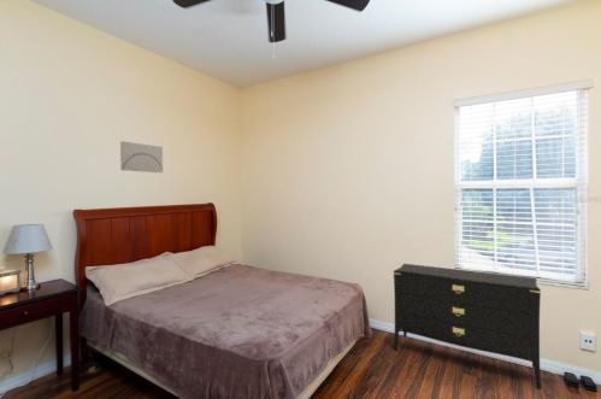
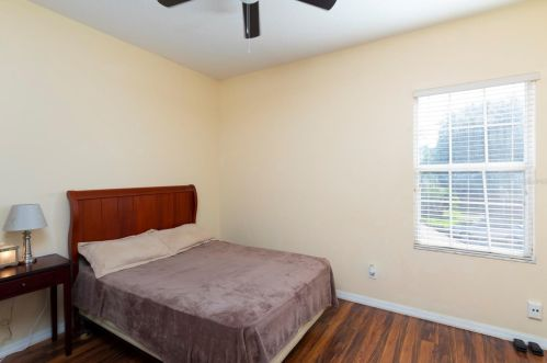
- dresser [393,263,542,391]
- wall art [119,140,164,174]
